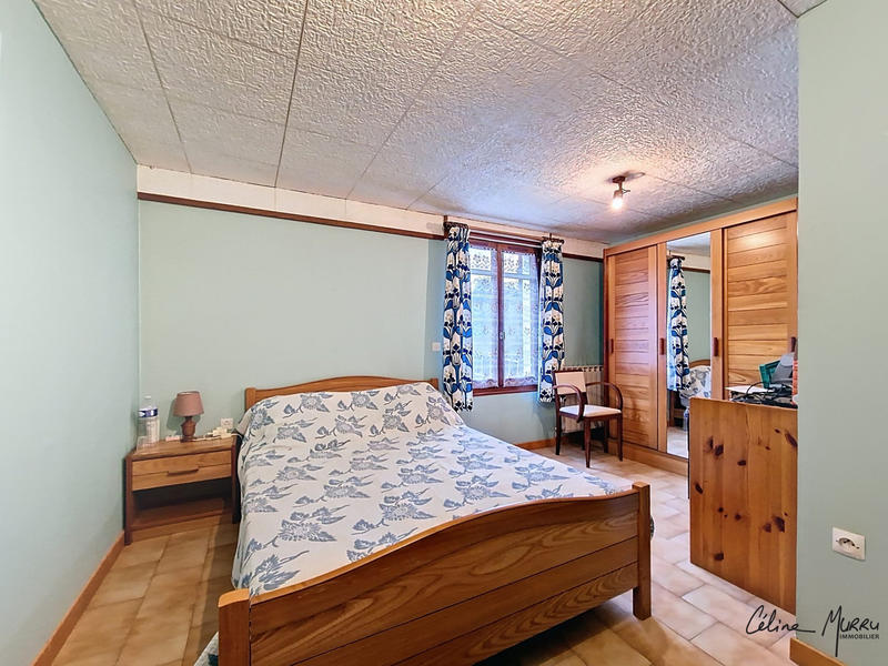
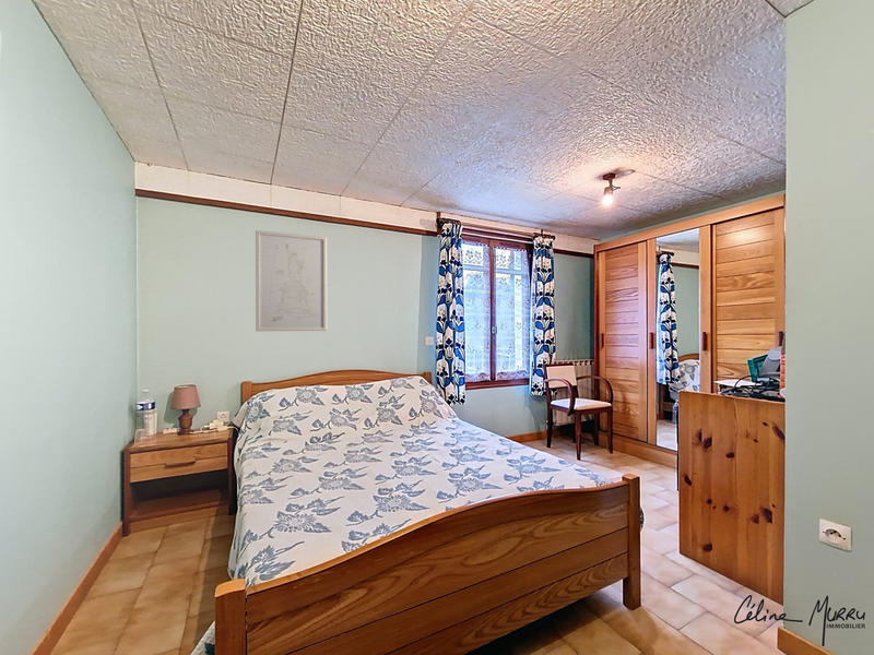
+ wall art [255,229,328,332]
